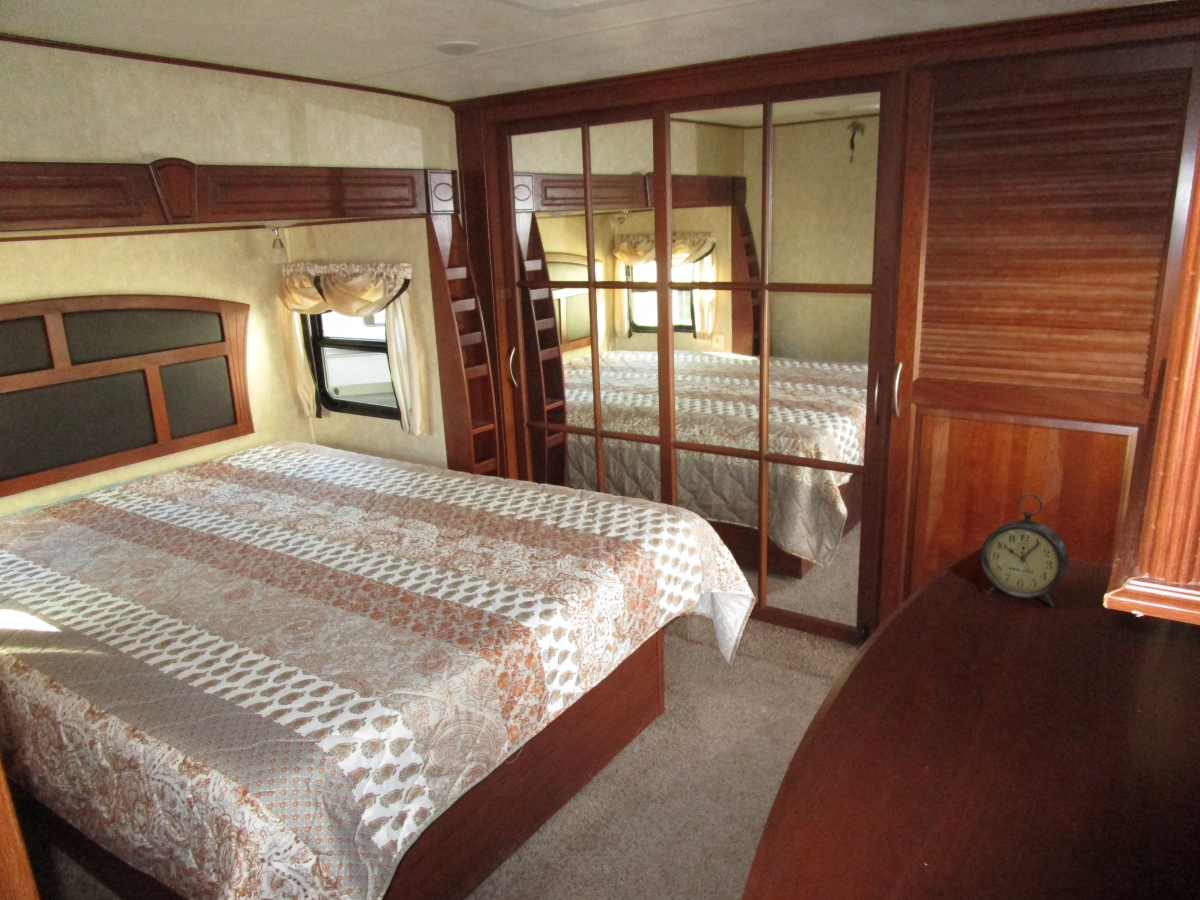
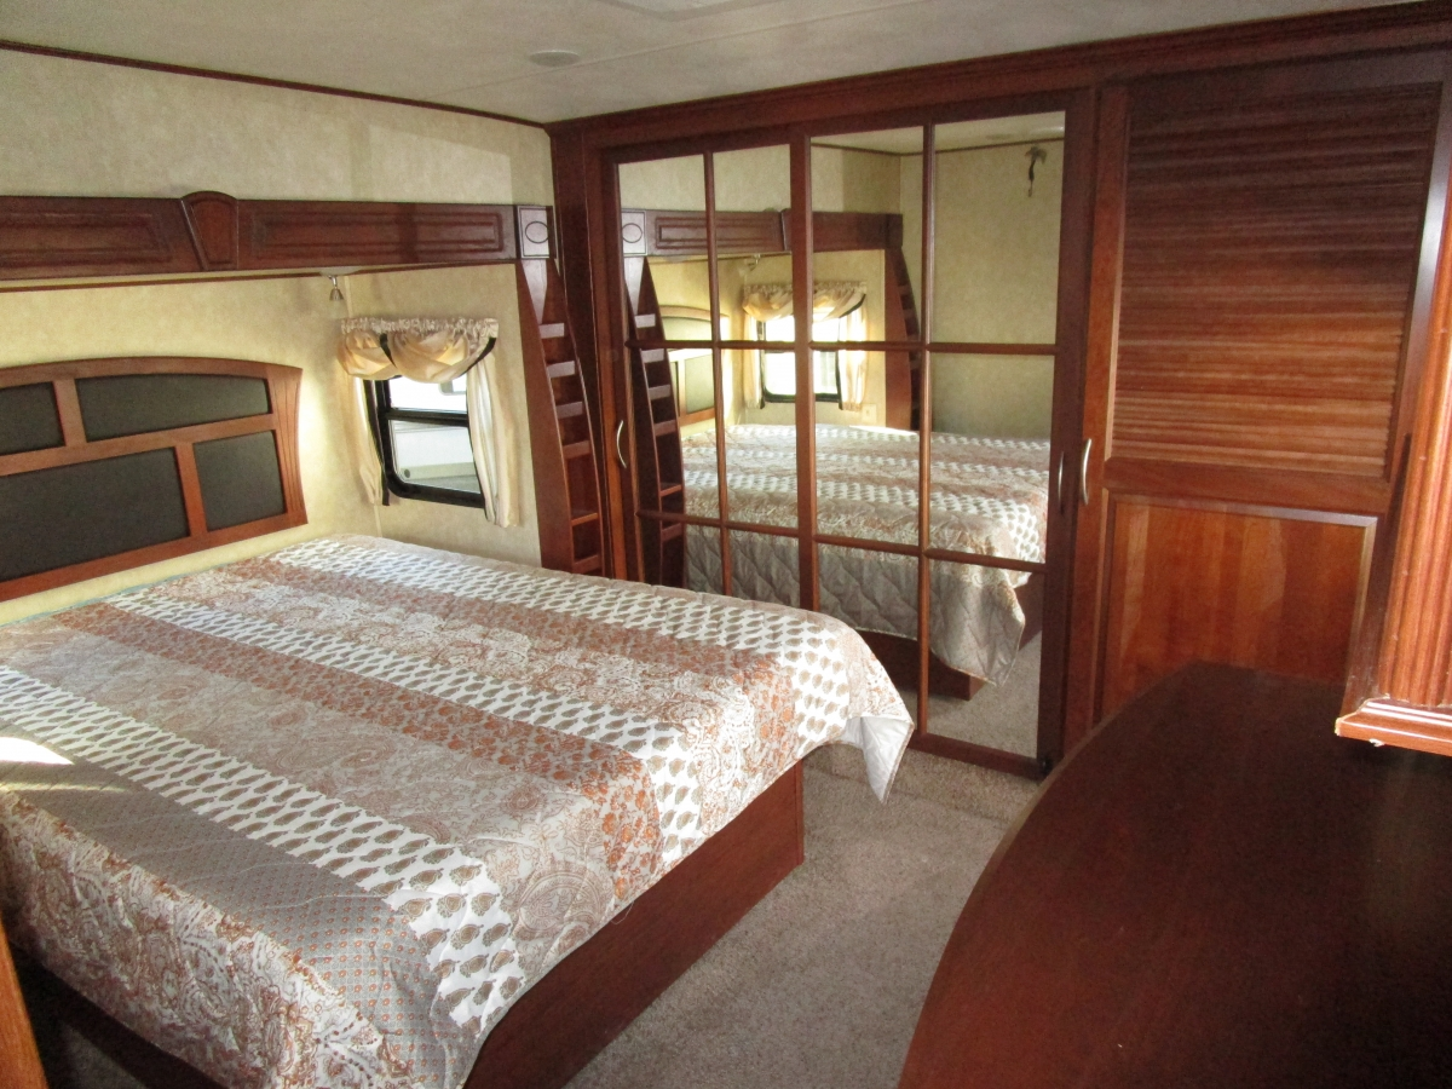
- alarm clock [980,493,1069,609]
